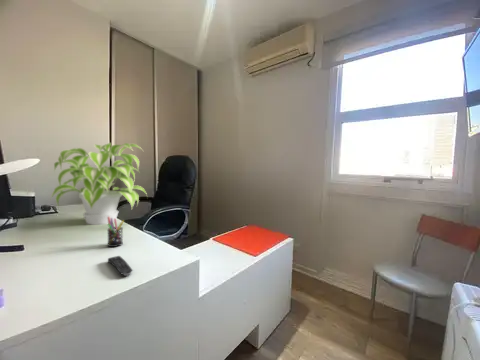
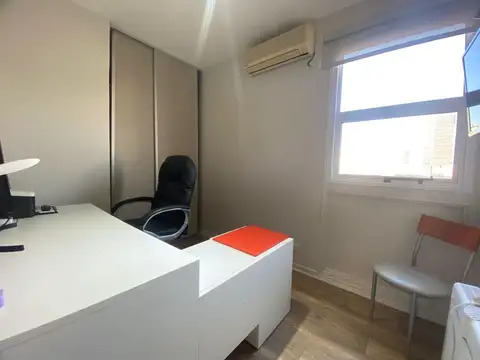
- plant [49,142,149,226]
- remote control [107,255,134,277]
- pen holder [106,217,125,248]
